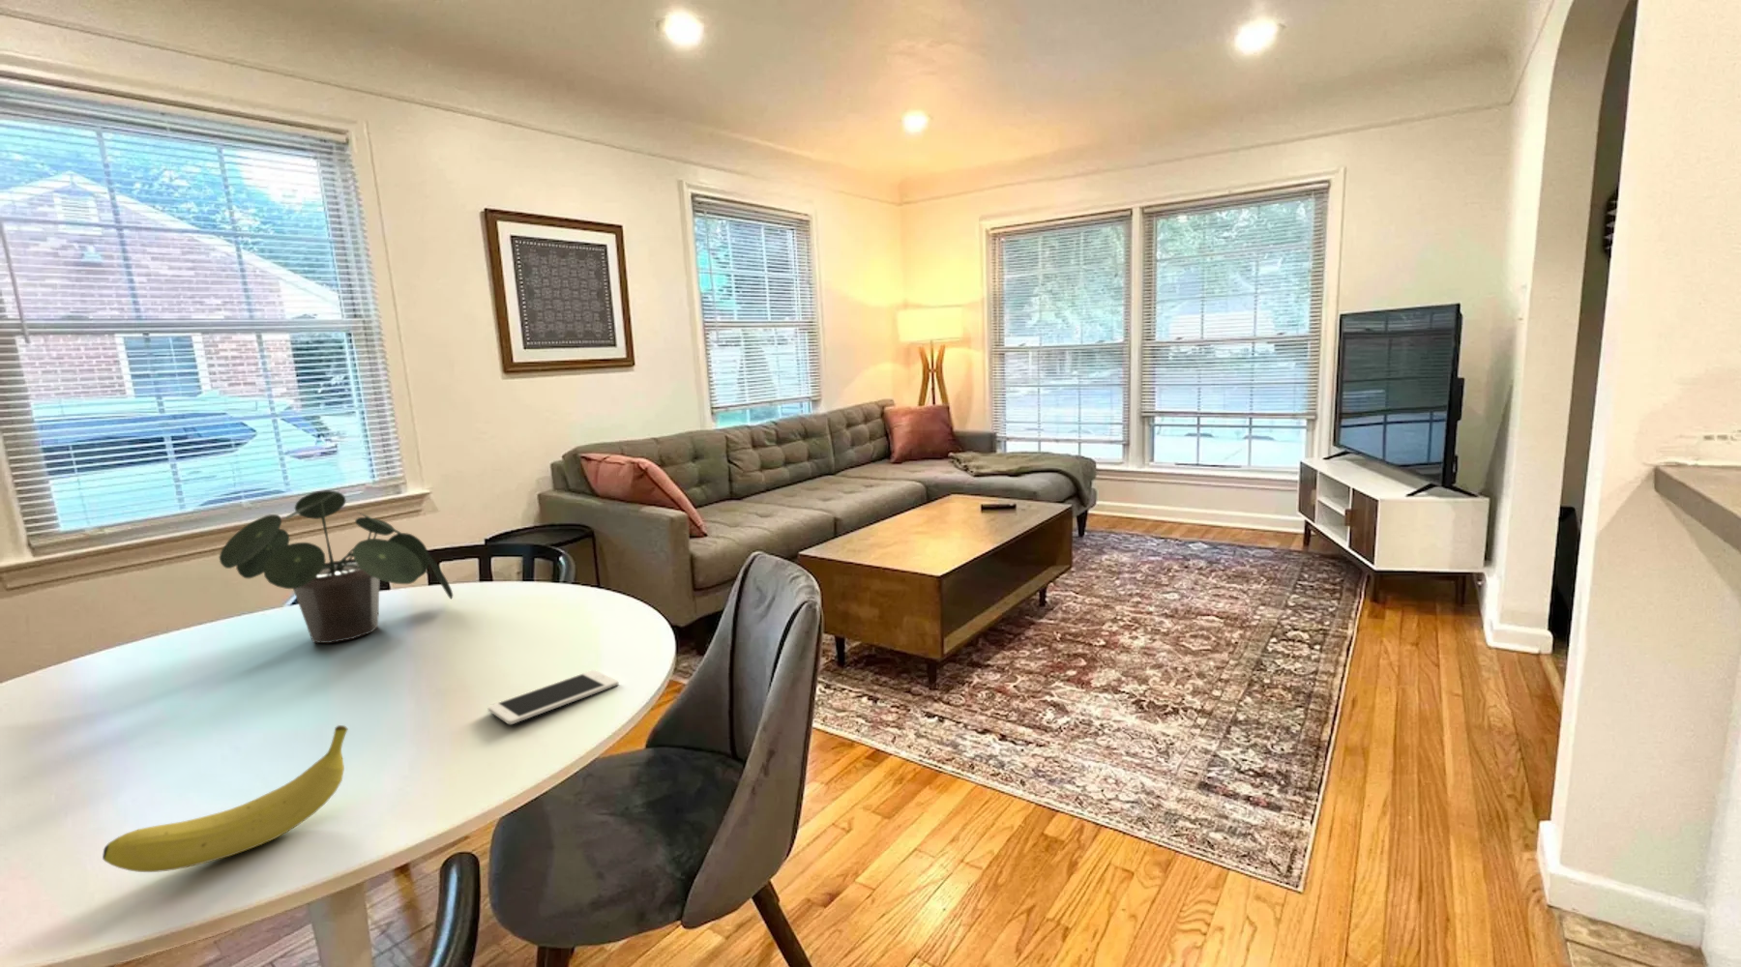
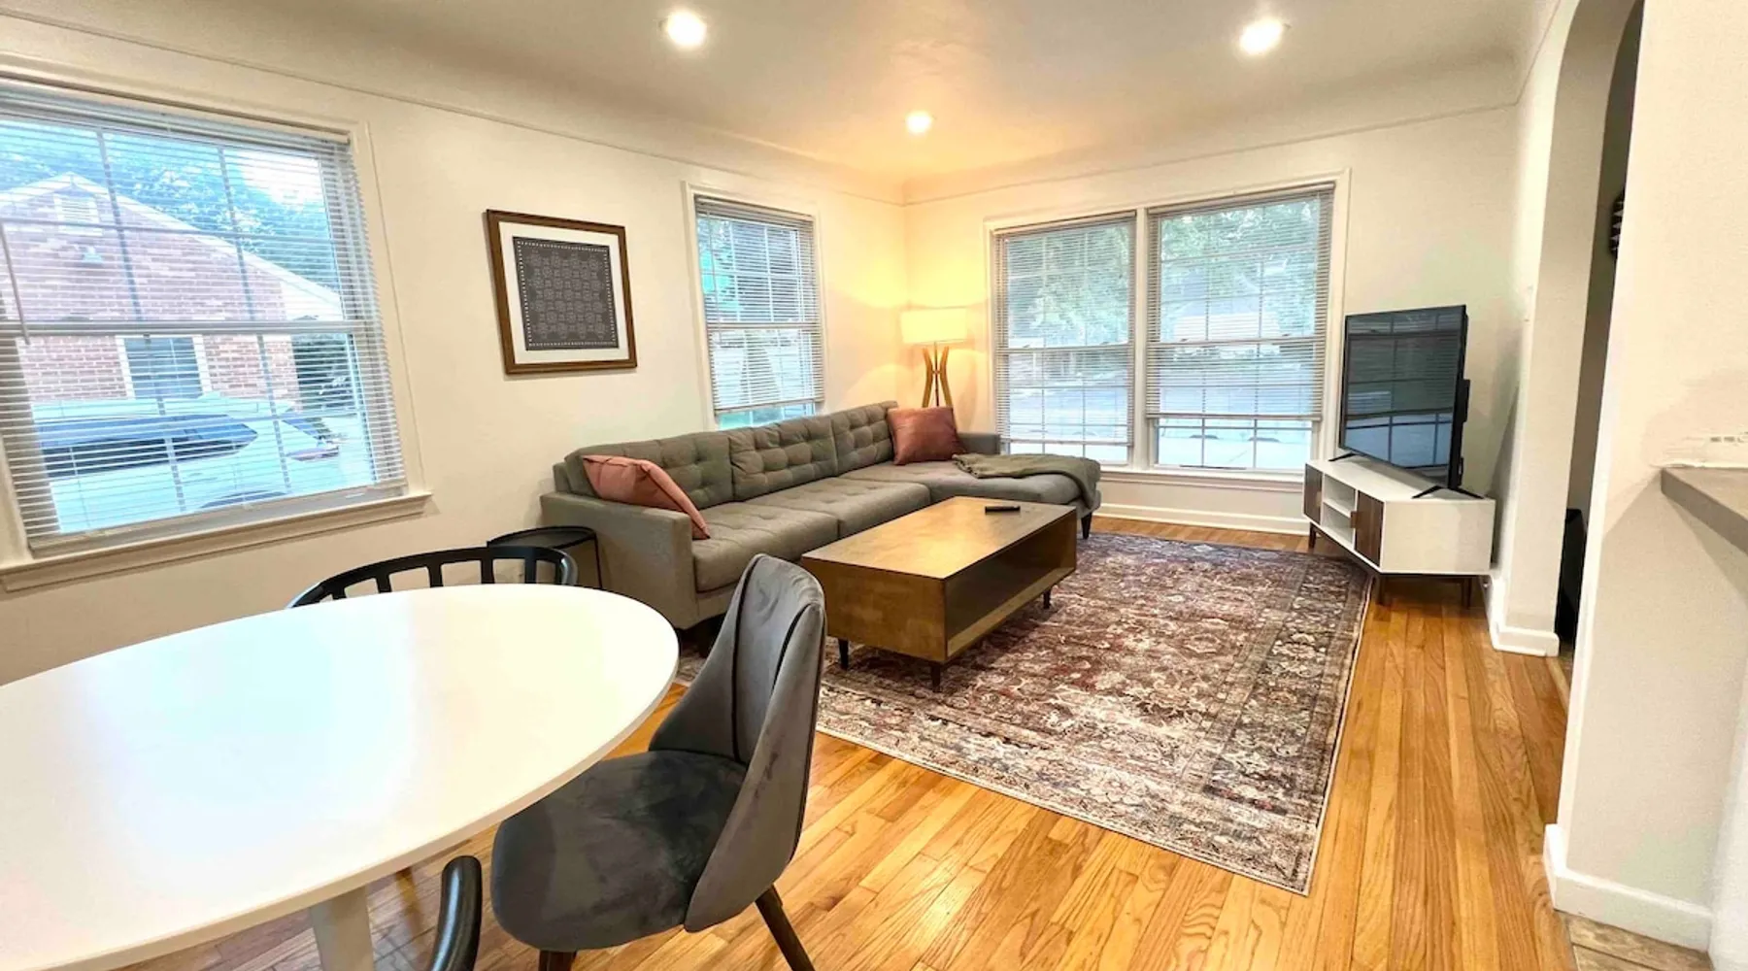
- potted plant [219,489,454,644]
- cell phone [487,669,620,725]
- fruit [101,724,349,873]
